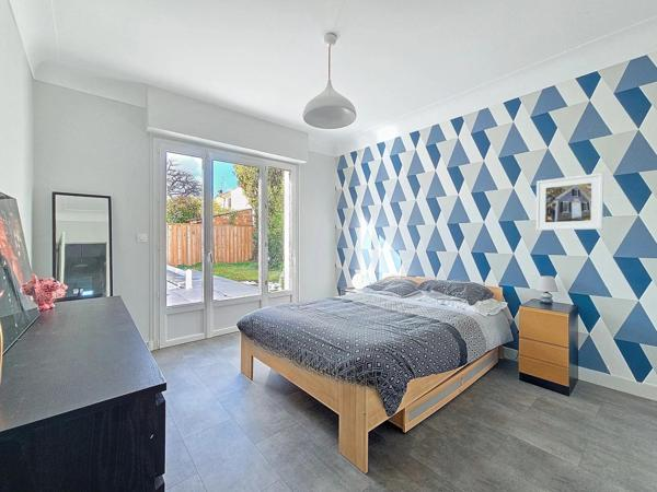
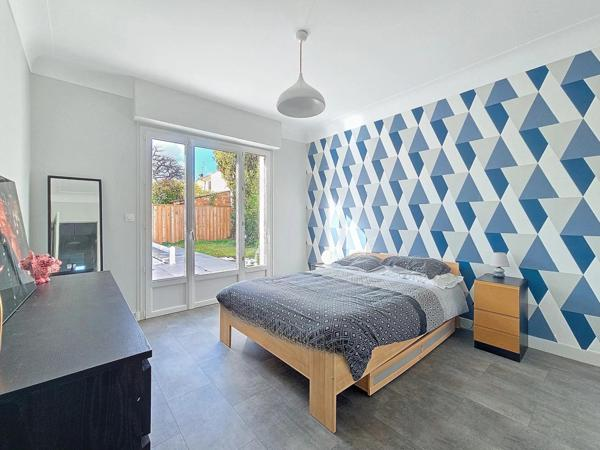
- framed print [534,172,604,232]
